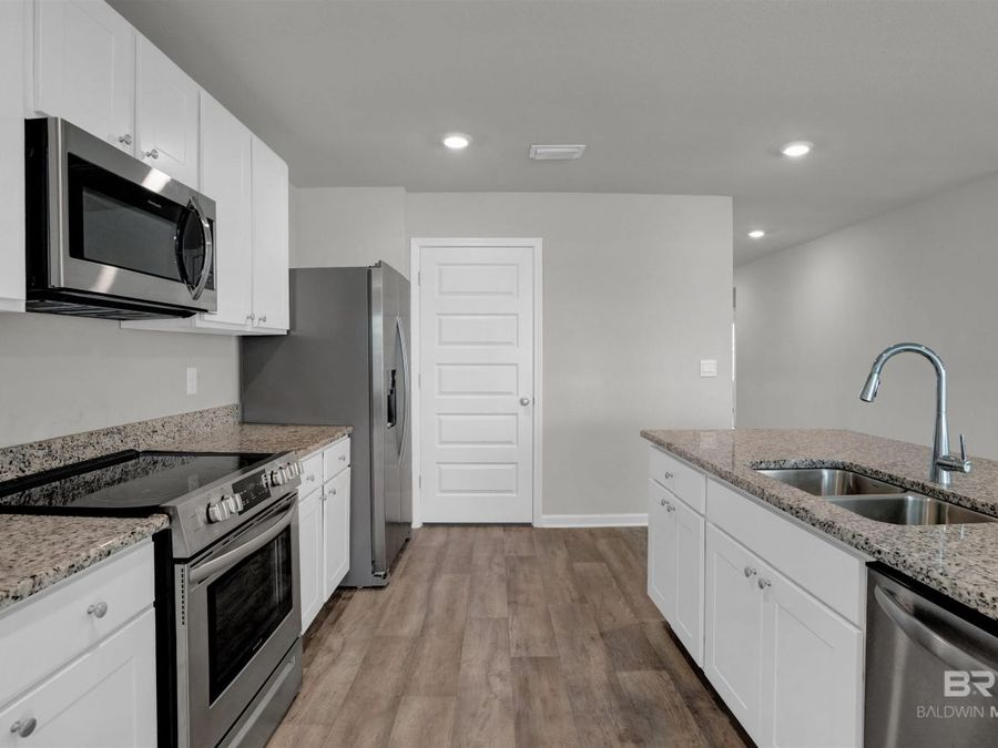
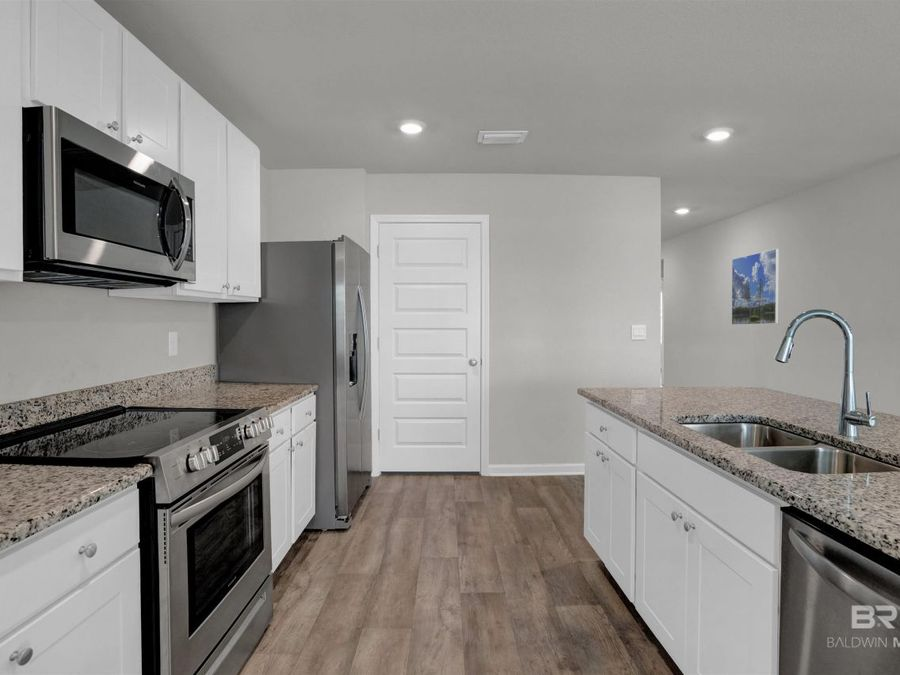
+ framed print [731,248,780,326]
